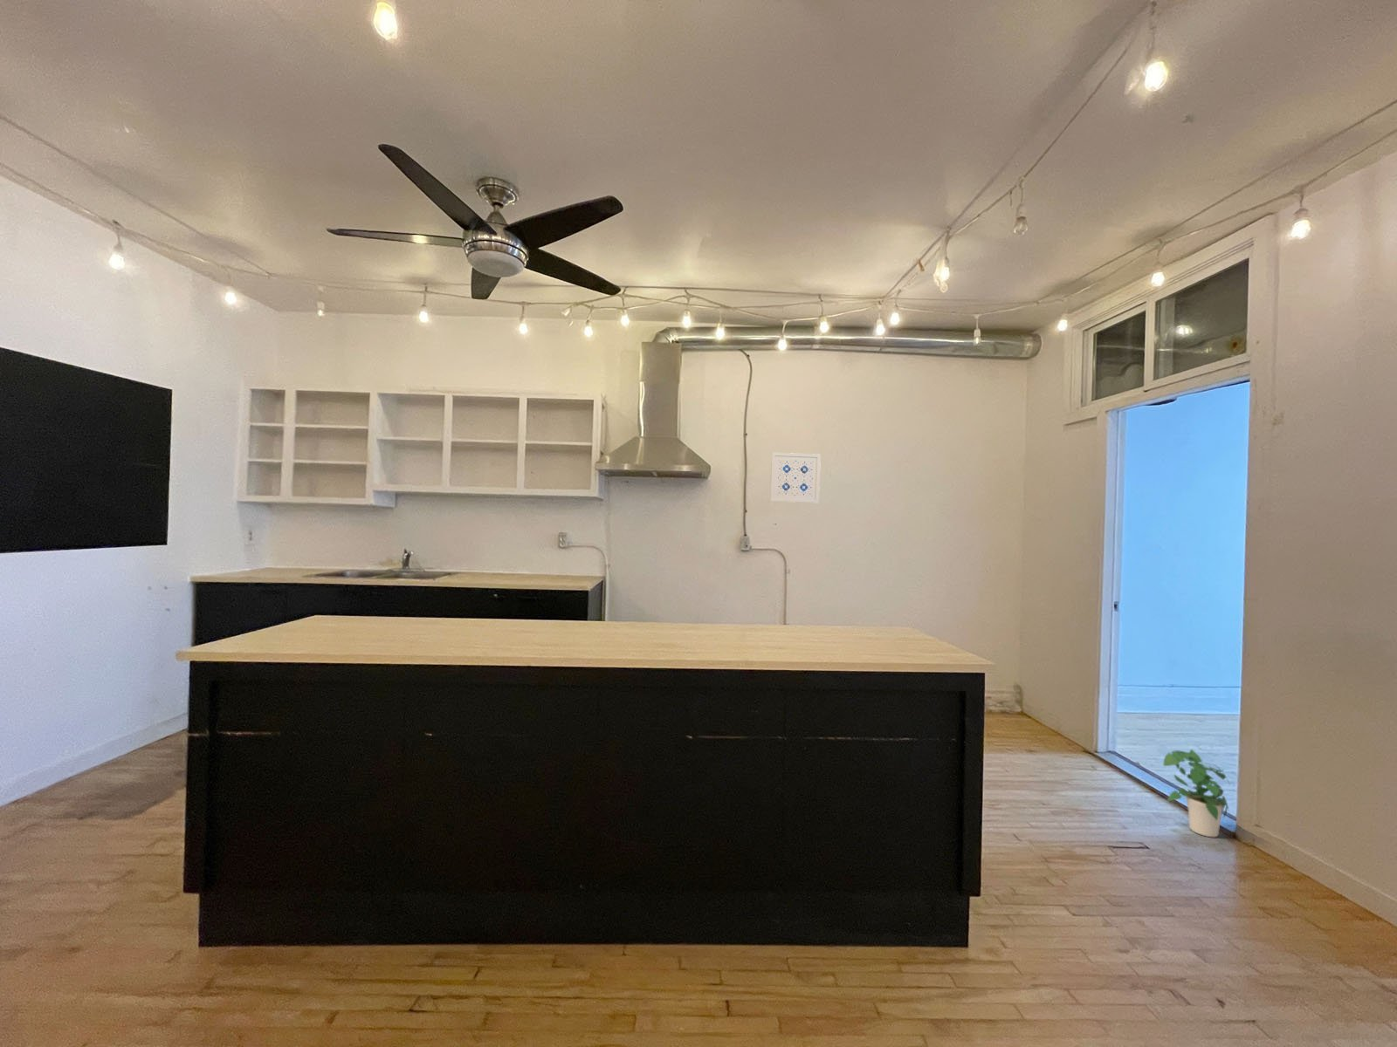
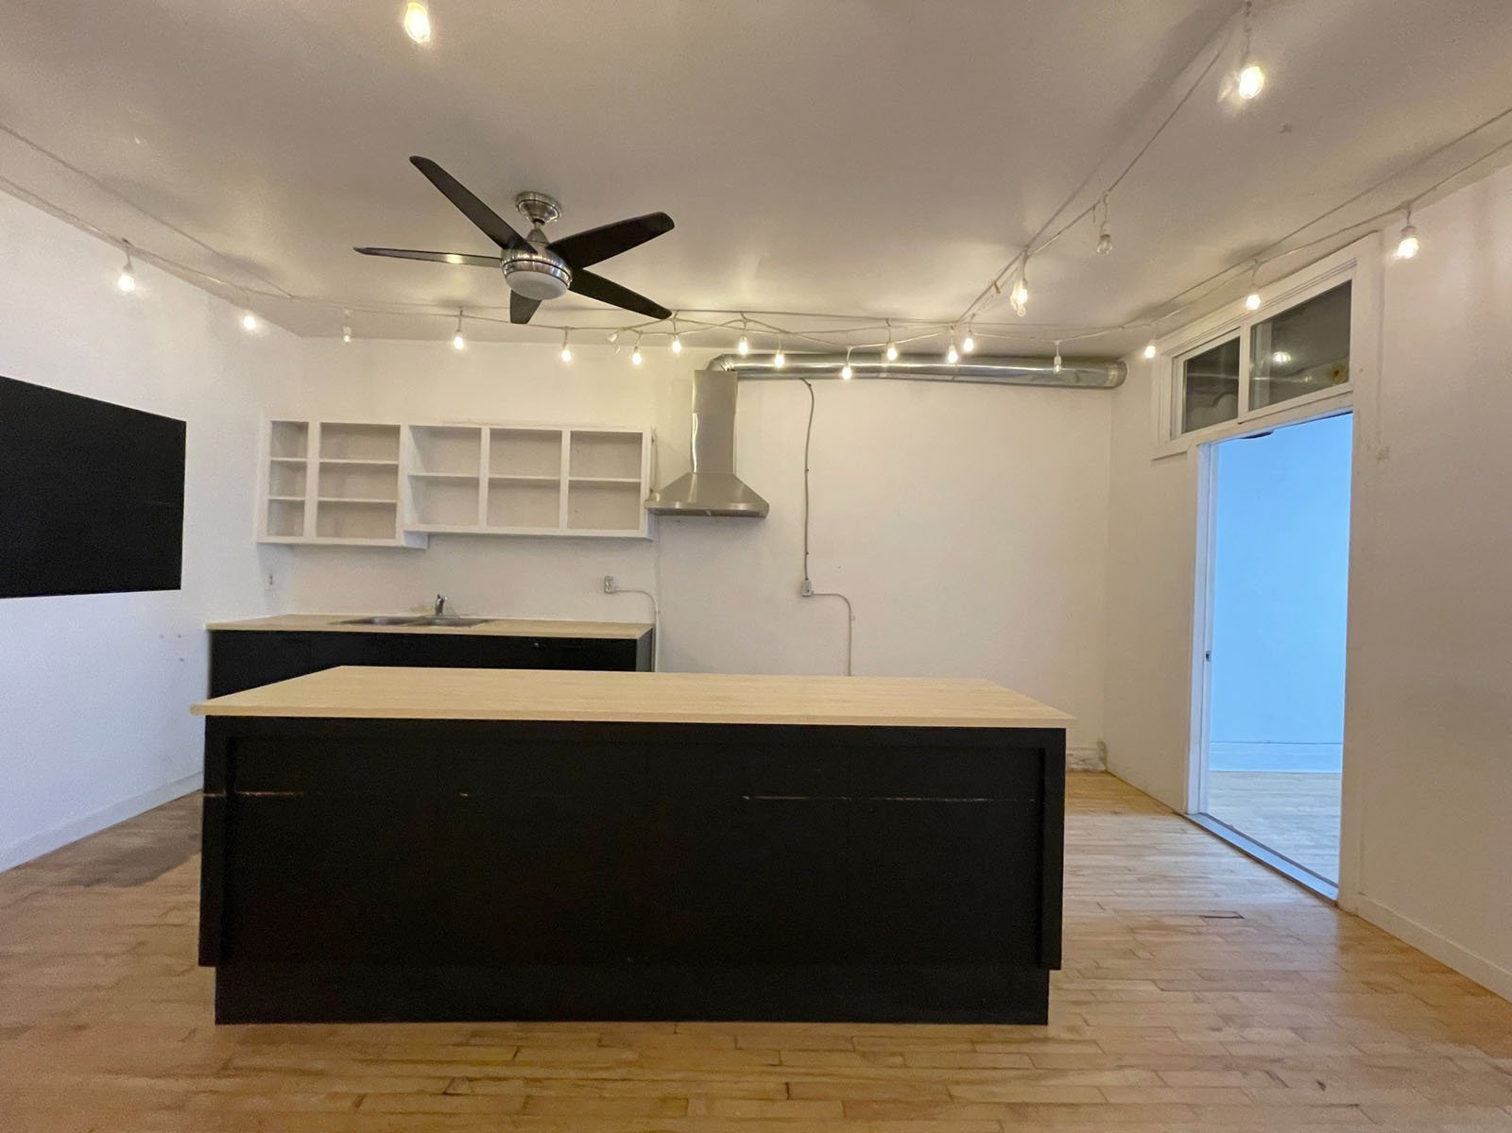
- potted plant [1162,749,1230,838]
- wall art [769,452,822,504]
